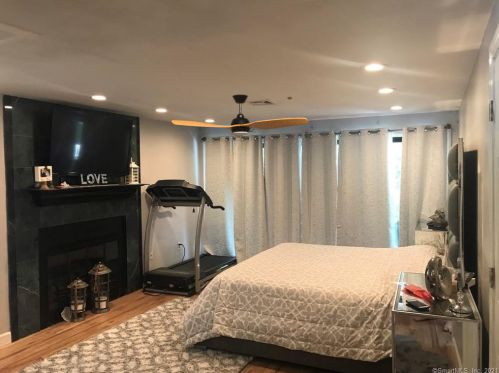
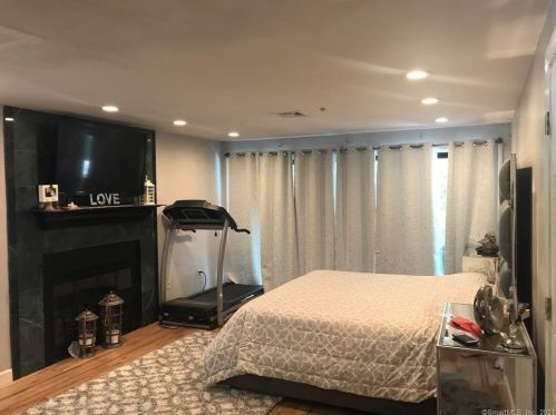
- electric fan [170,93,309,139]
